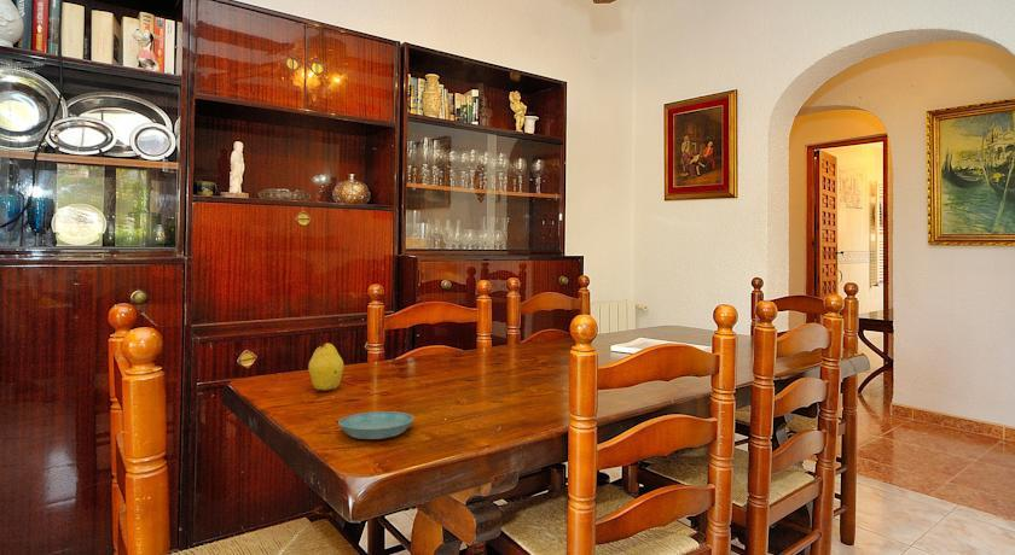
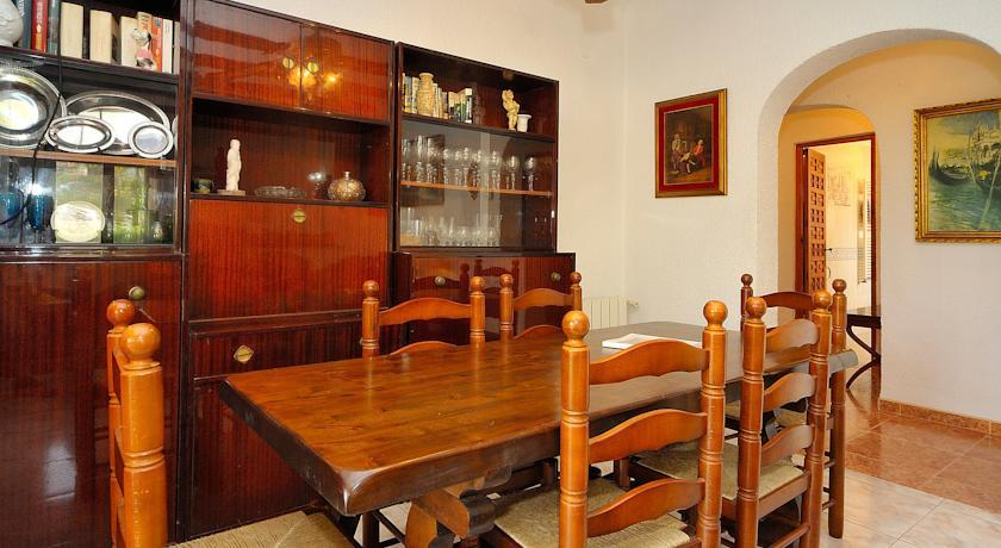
- saucer [337,410,414,440]
- fruit [307,343,344,392]
